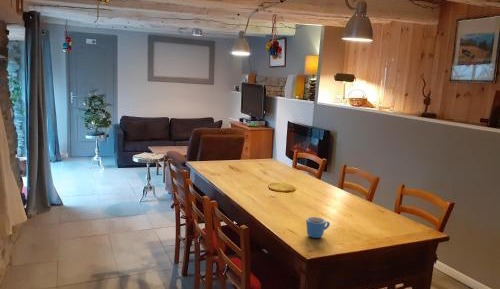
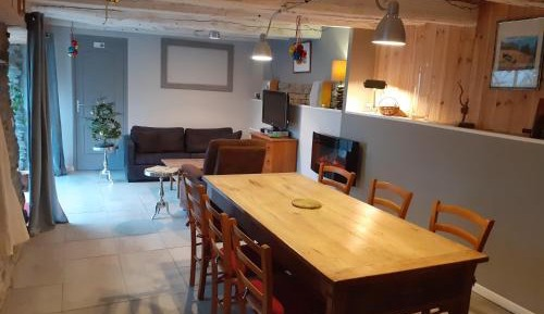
- mug [305,216,331,239]
